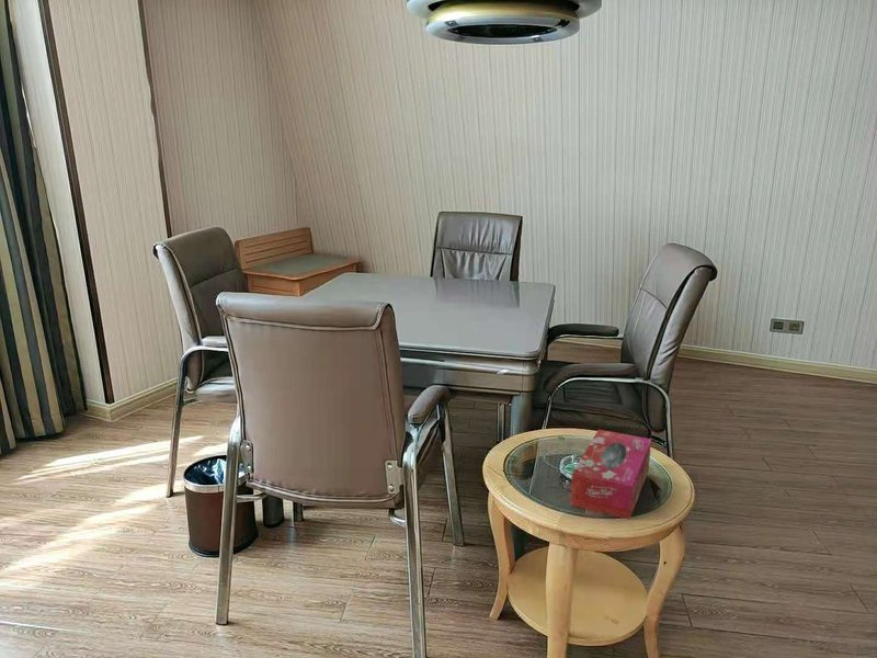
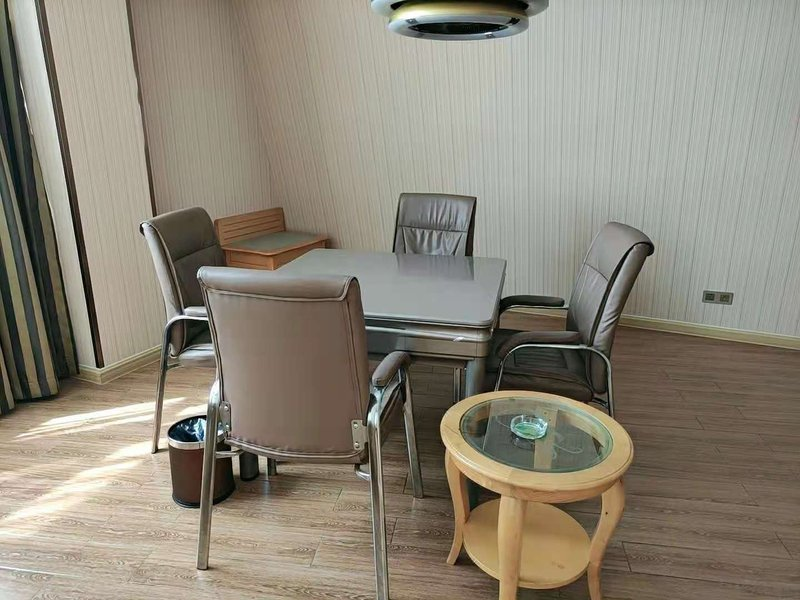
- tissue box [569,429,652,521]
